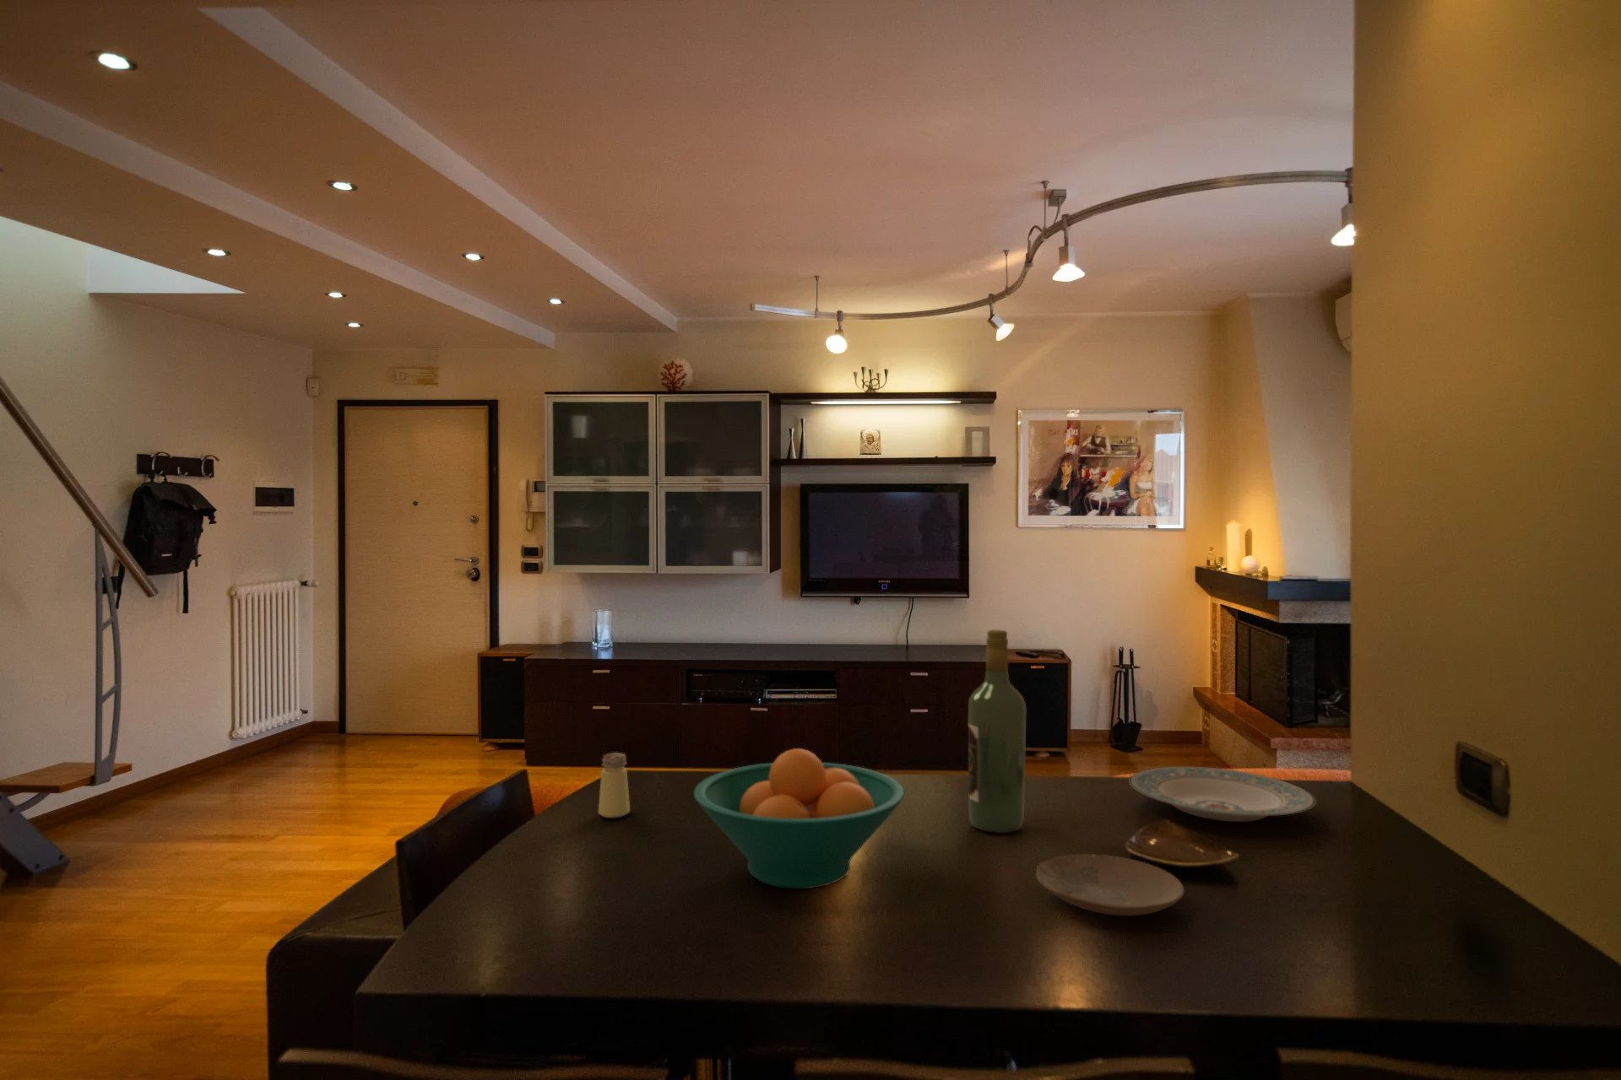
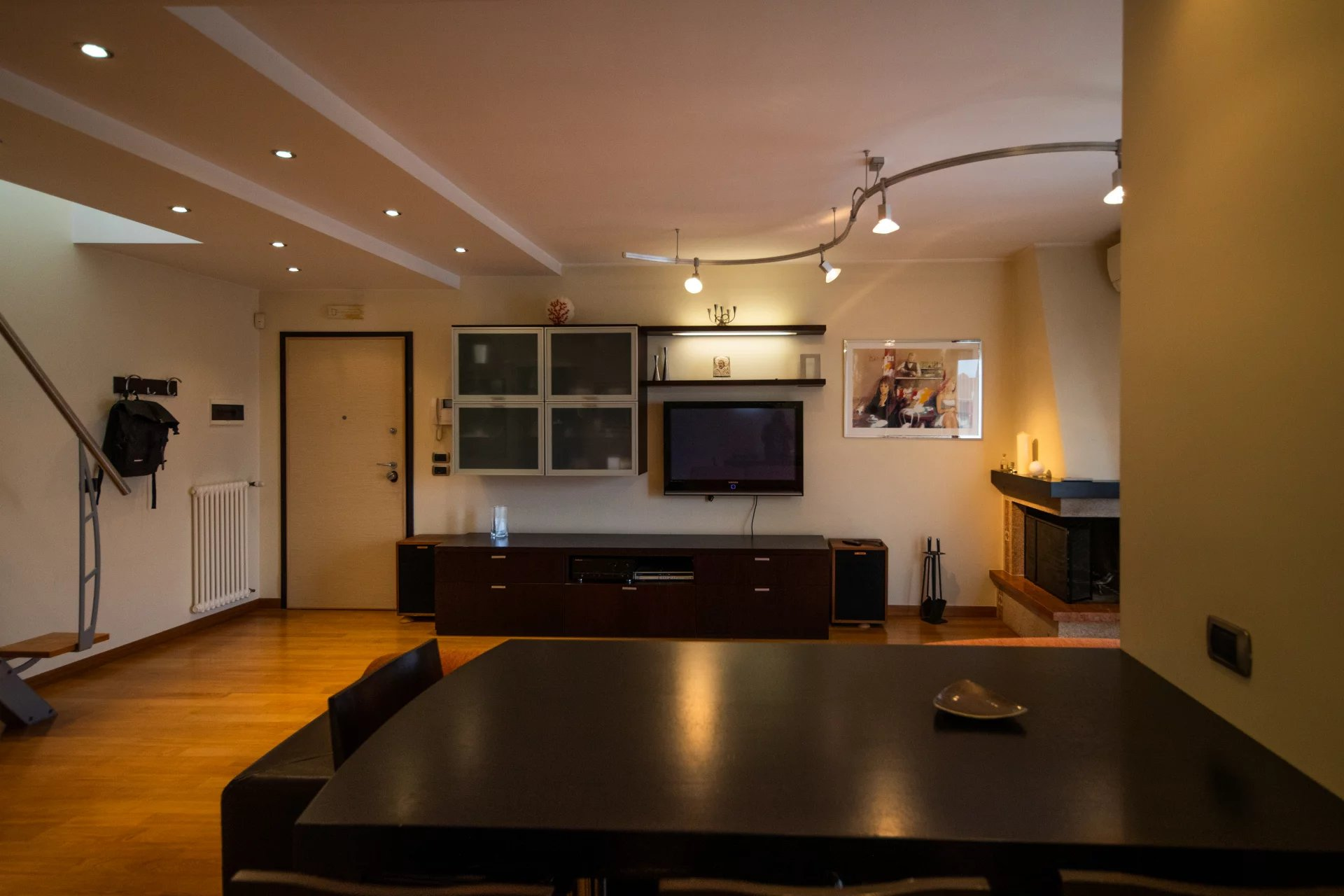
- plate [1128,767,1317,822]
- saltshaker [598,752,631,818]
- wine bottle [967,628,1026,834]
- fruit bowl [694,747,905,890]
- plate [1035,853,1186,917]
